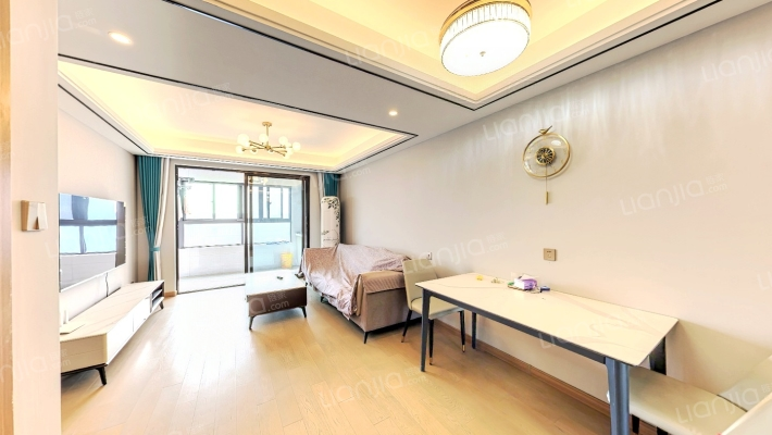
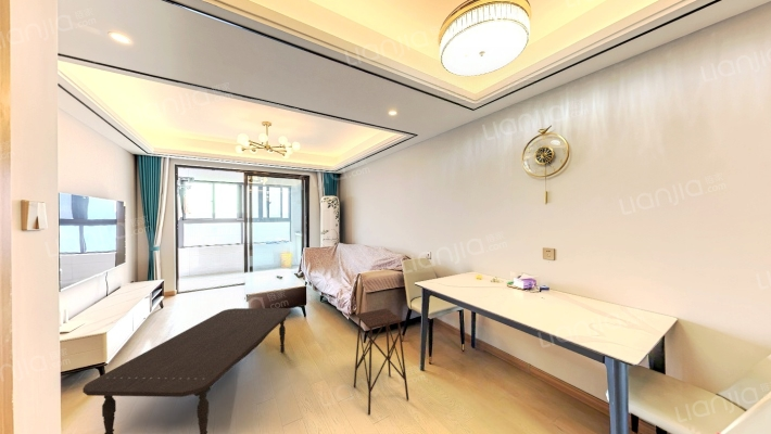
+ side table [353,307,409,416]
+ coffee table [81,307,292,434]
